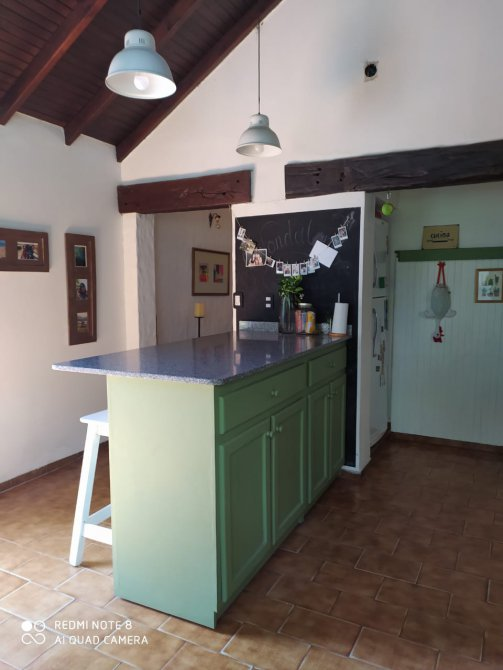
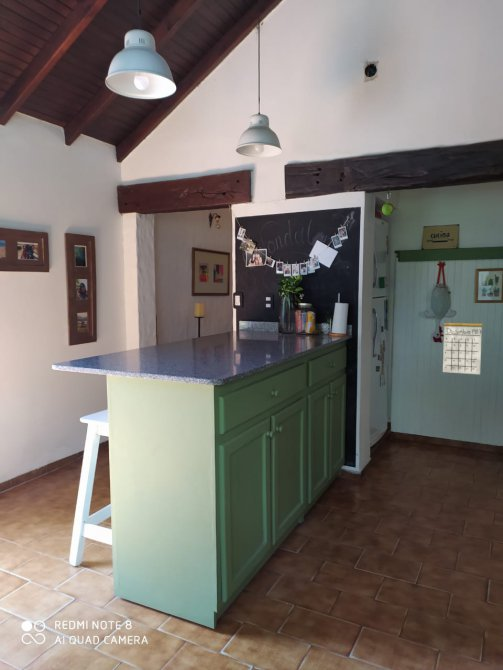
+ calendar [442,313,483,375]
